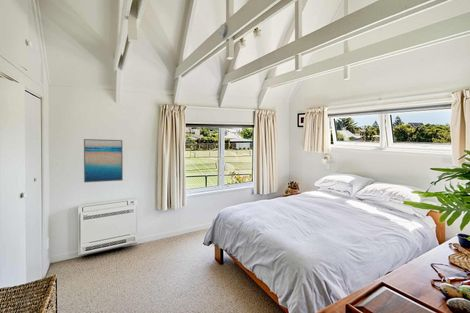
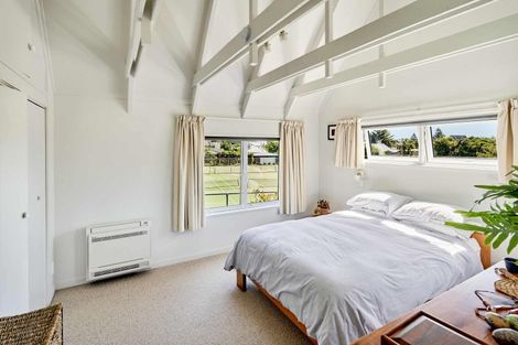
- wall art [83,138,124,183]
